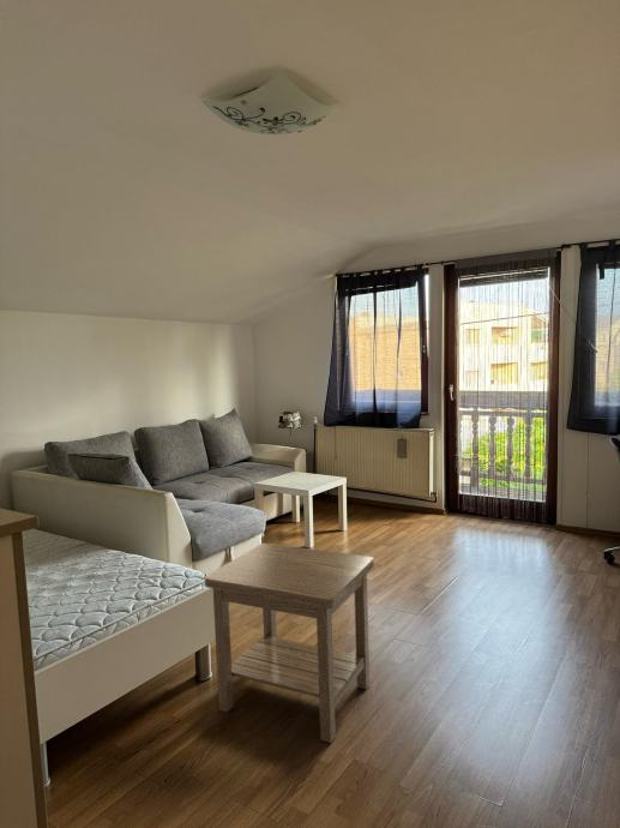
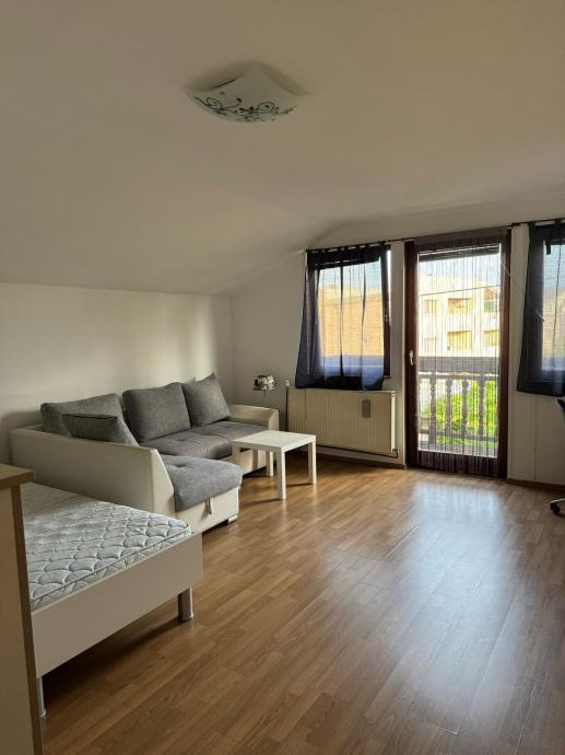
- side table [203,542,375,744]
